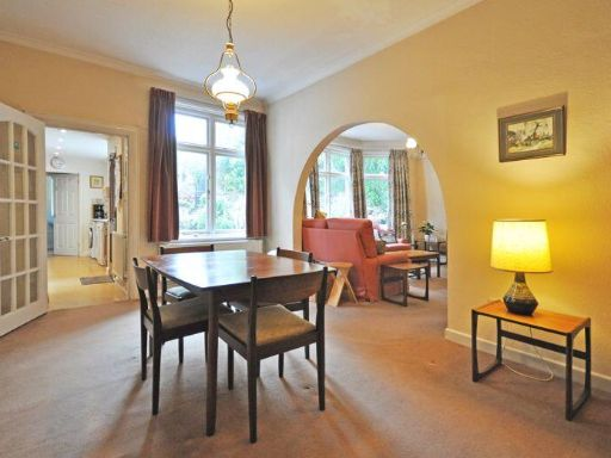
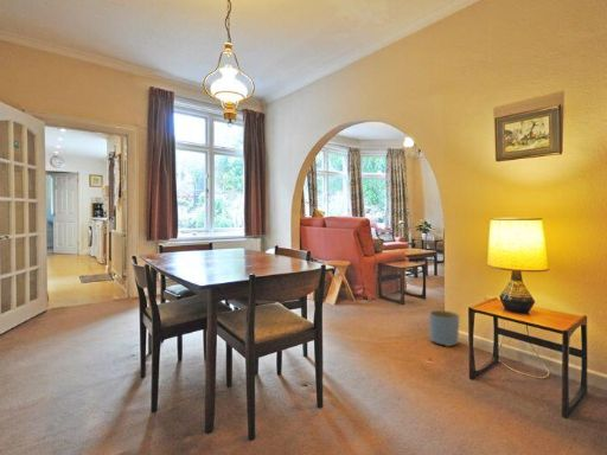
+ planter [428,309,460,347]
